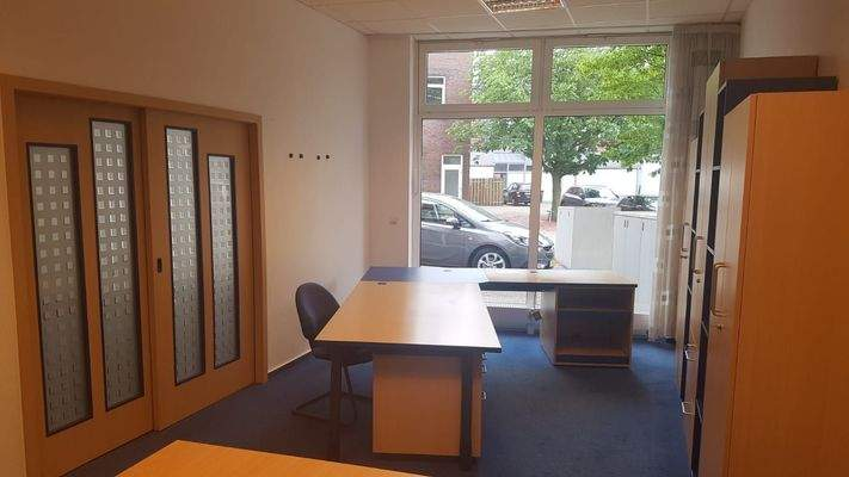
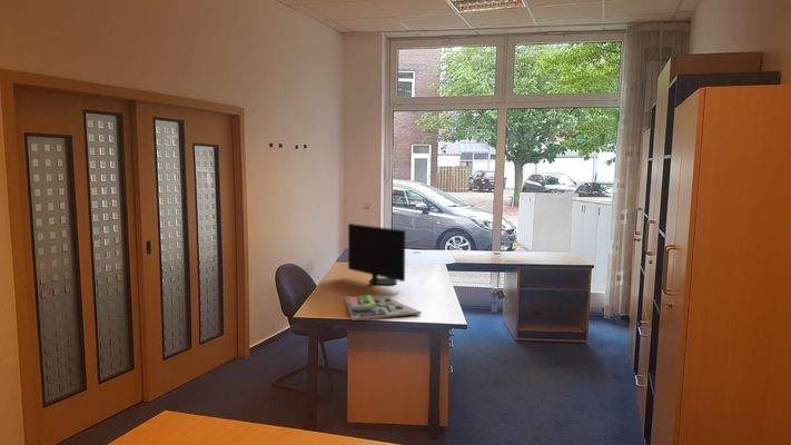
+ architectural model [344,294,423,322]
+ computer monitor [347,222,406,286]
